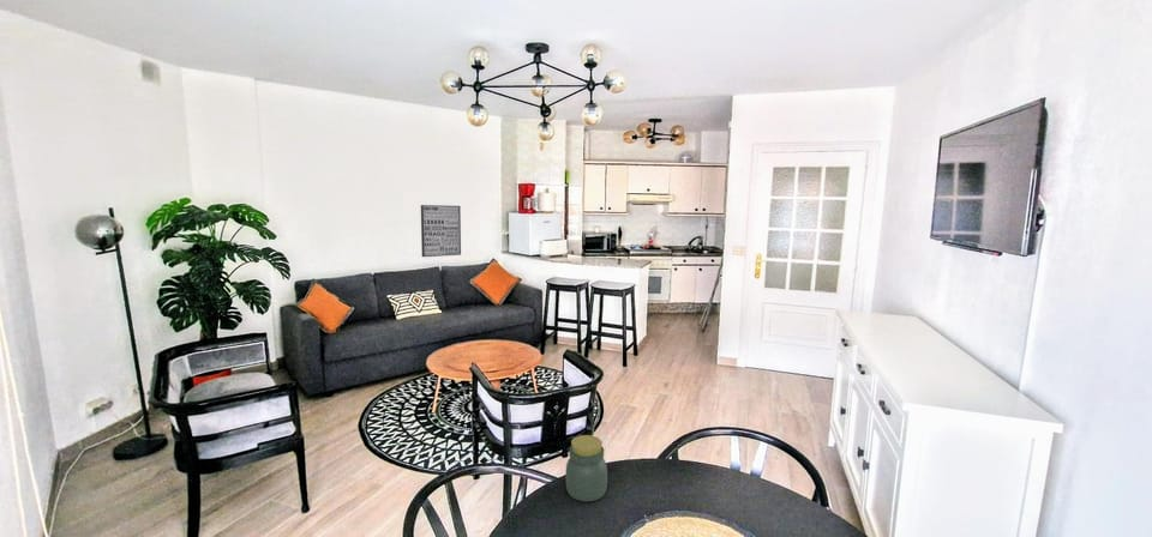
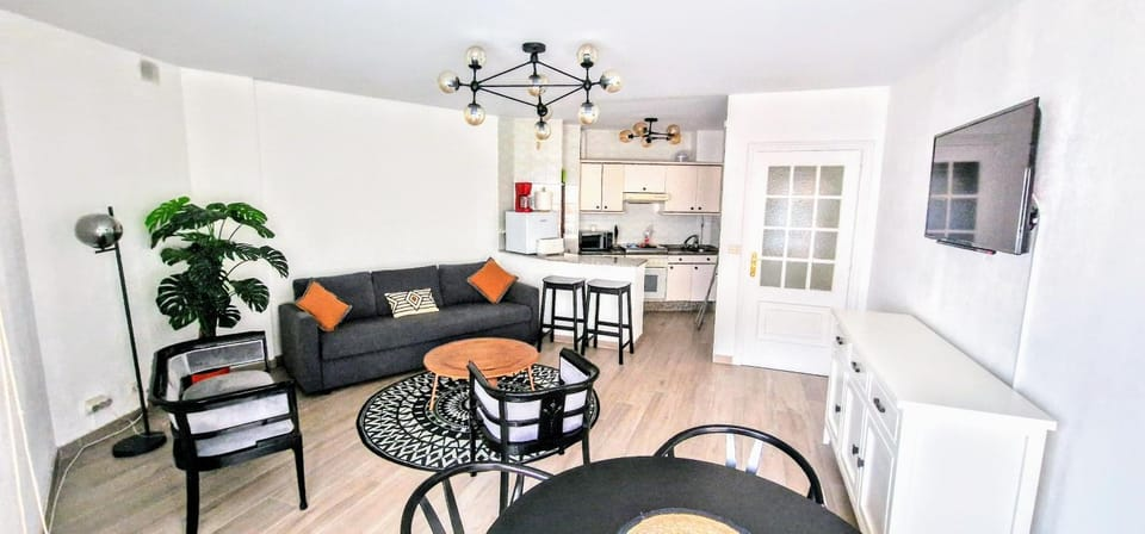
- jar [565,434,608,502]
- wall art [420,204,462,258]
